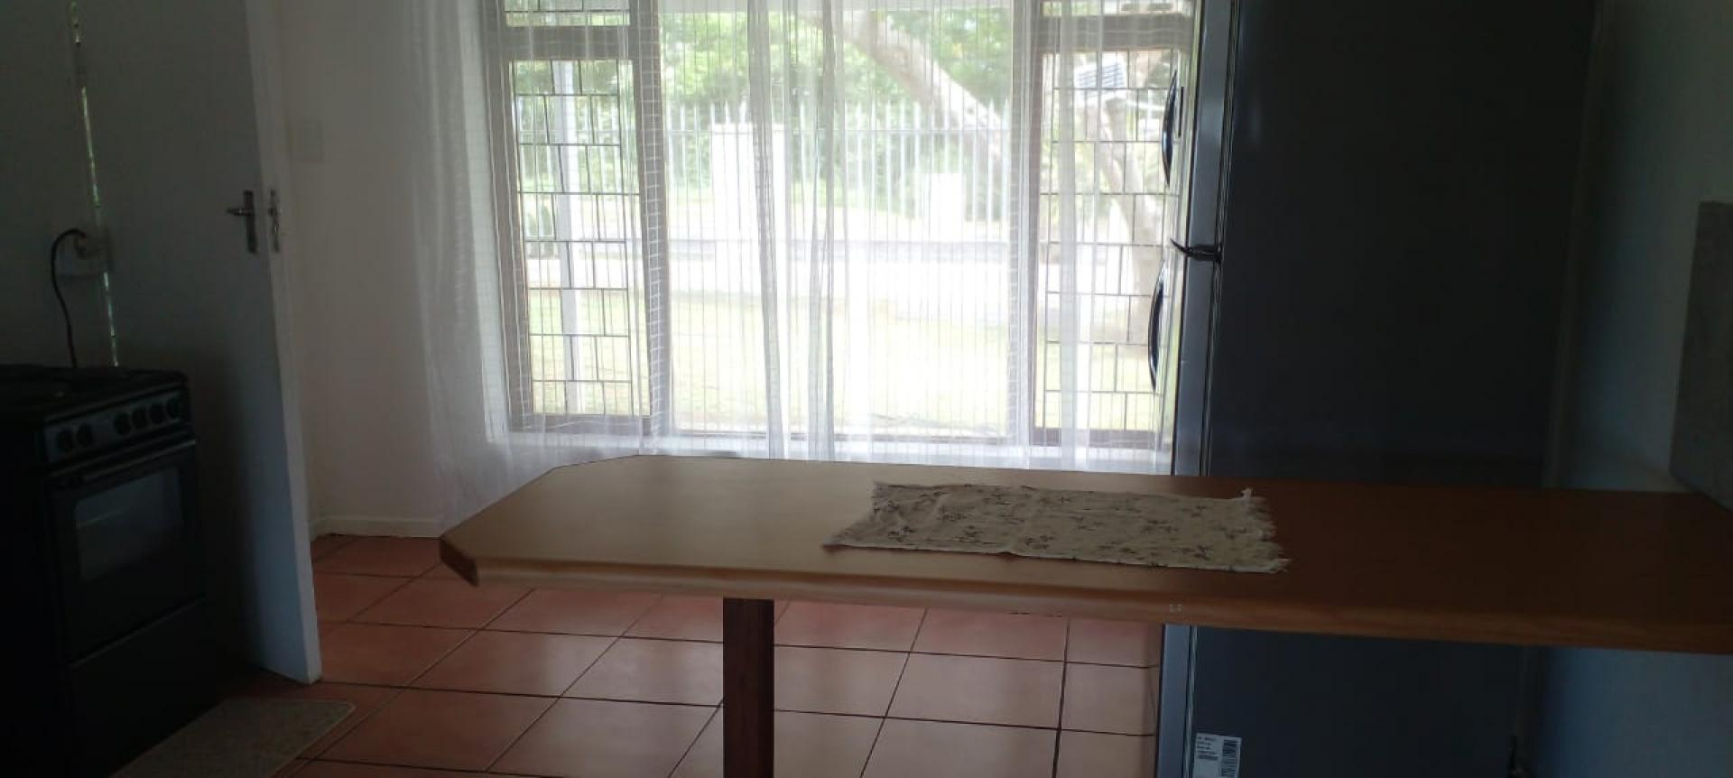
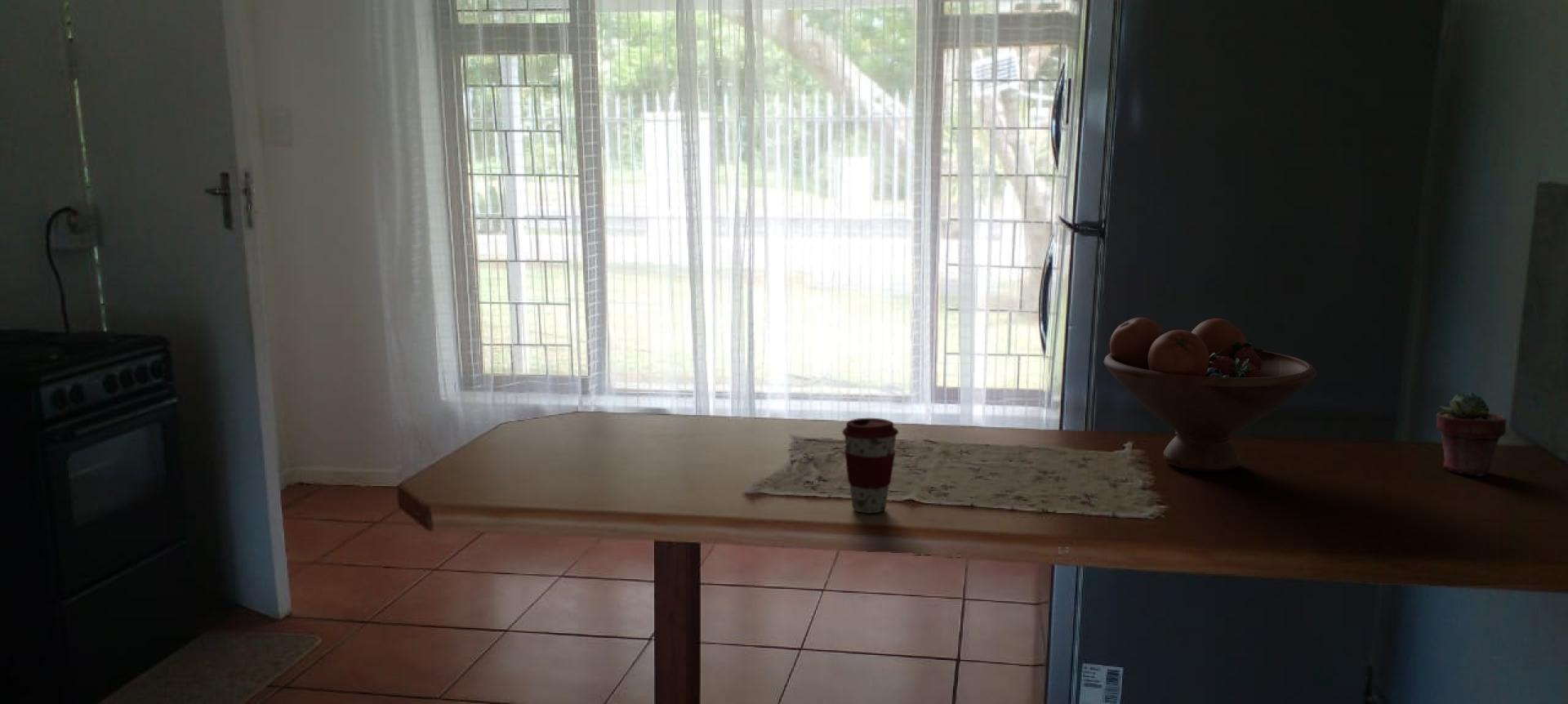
+ potted succulent [1436,391,1508,477]
+ fruit bowl [1103,317,1317,473]
+ coffee cup [841,417,899,514]
